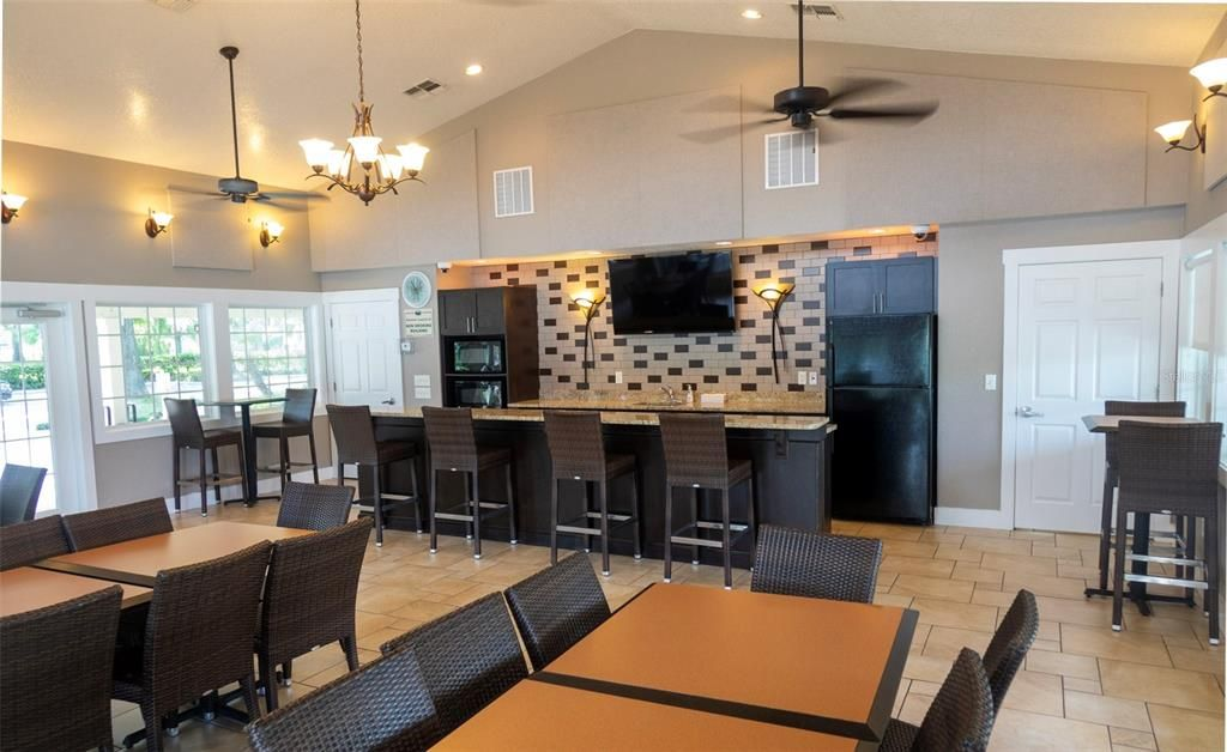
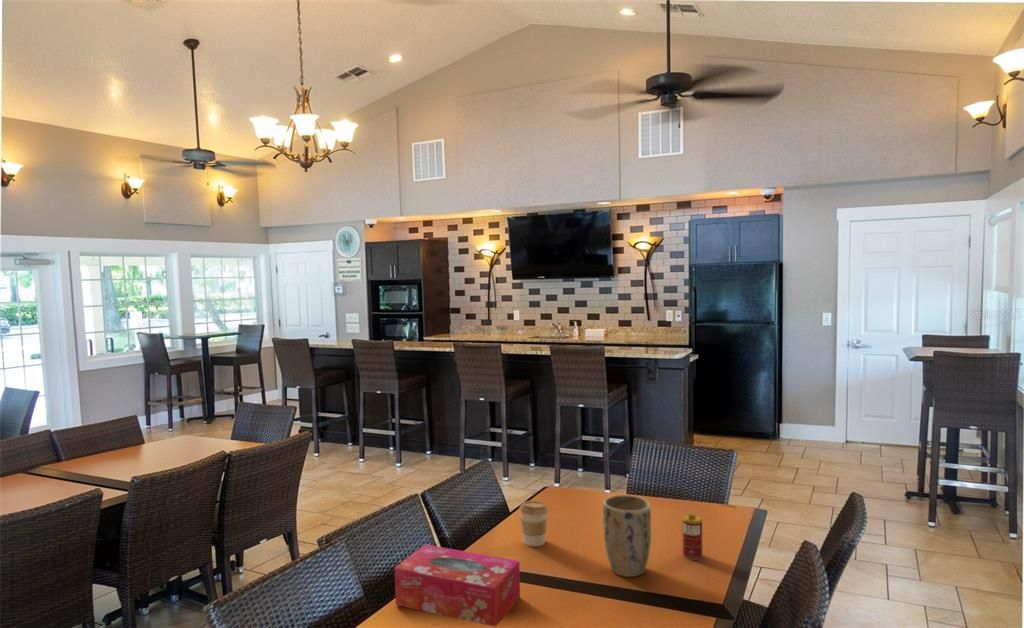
+ plant pot [602,494,652,578]
+ coffee cup [518,500,549,547]
+ beverage can [681,513,703,561]
+ tissue box [394,543,521,628]
